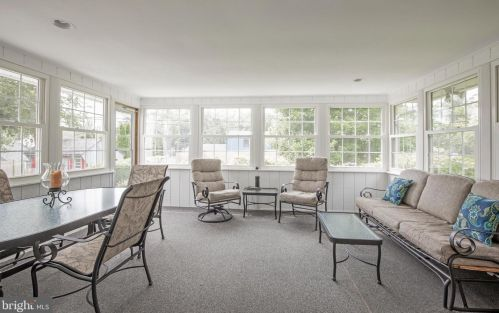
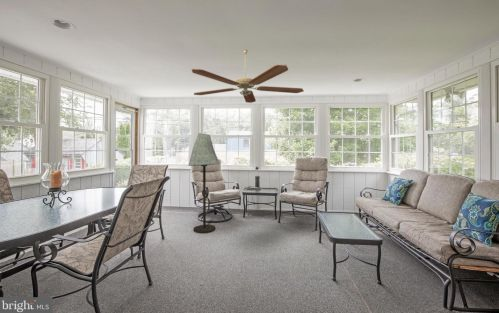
+ floor lamp [188,132,220,234]
+ ceiling fan [191,49,305,104]
